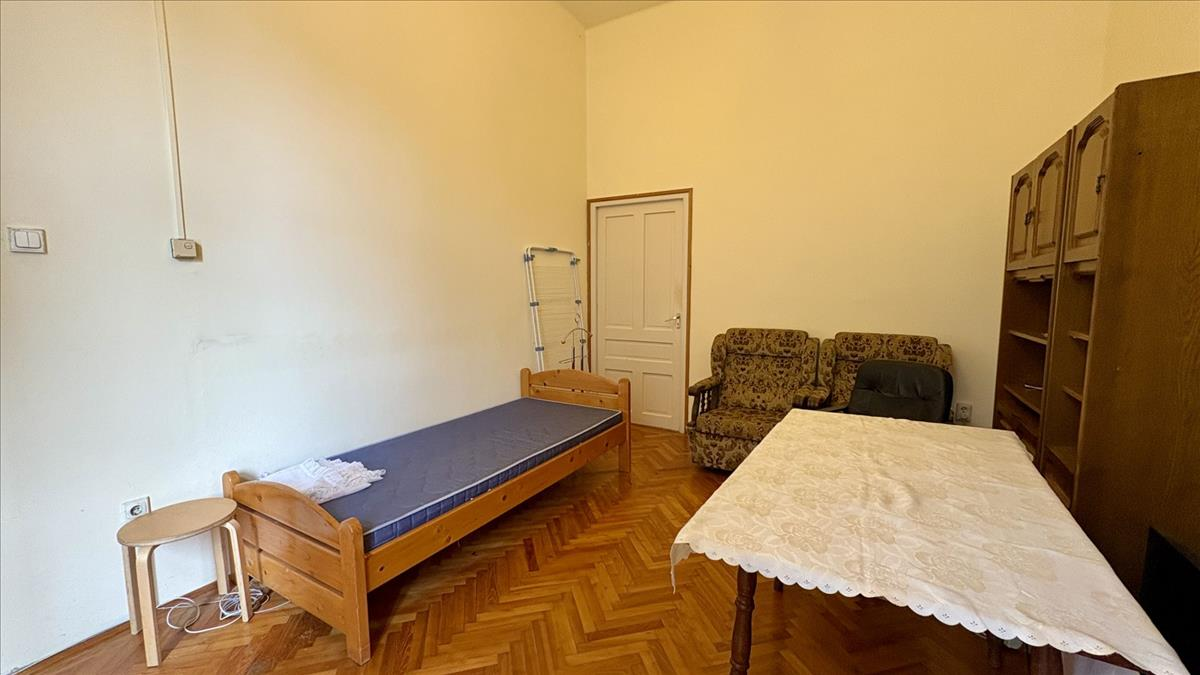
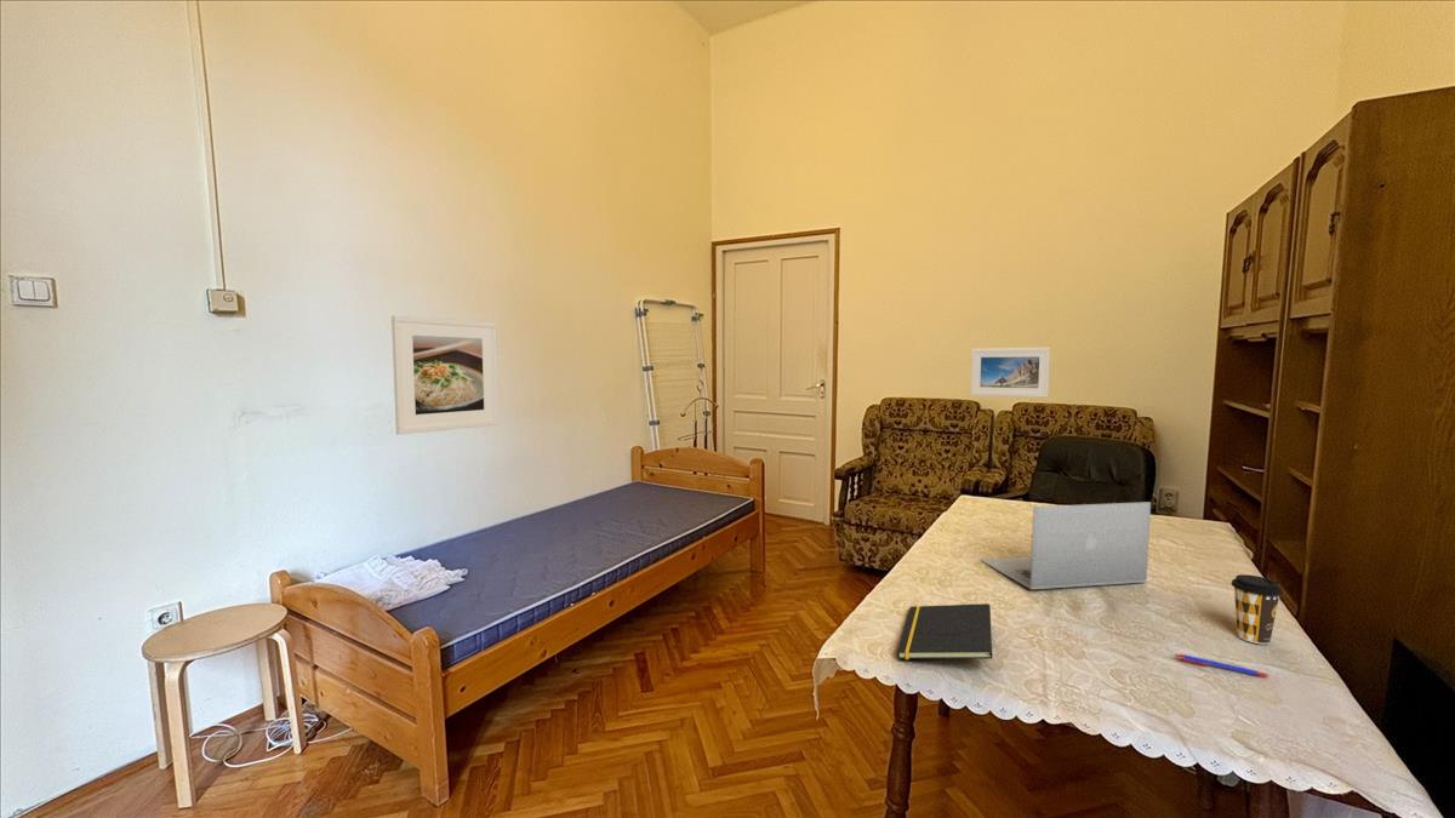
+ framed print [390,315,500,435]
+ notepad [896,602,993,660]
+ laptop [980,500,1152,590]
+ coffee cup [1229,573,1284,645]
+ pen [1174,652,1272,677]
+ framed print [970,347,1051,399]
